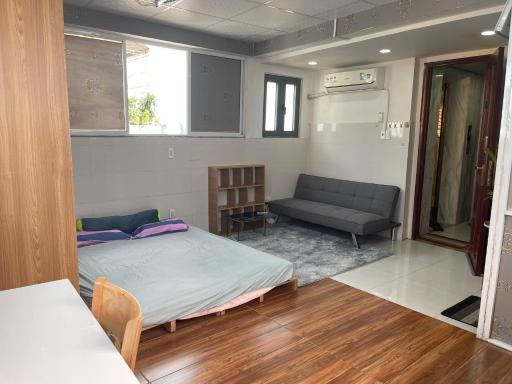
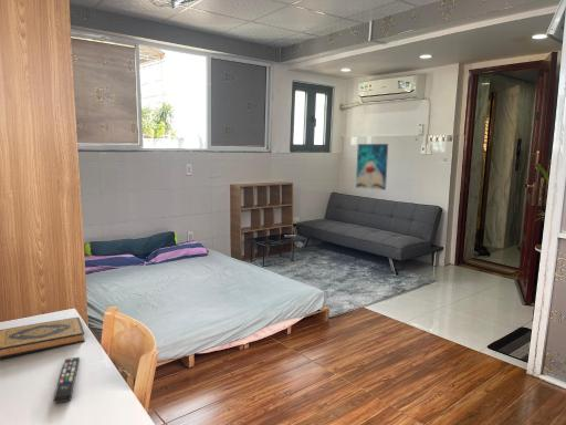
+ wall art [355,143,389,191]
+ remote control [53,356,81,404]
+ hardback book [0,317,86,360]
